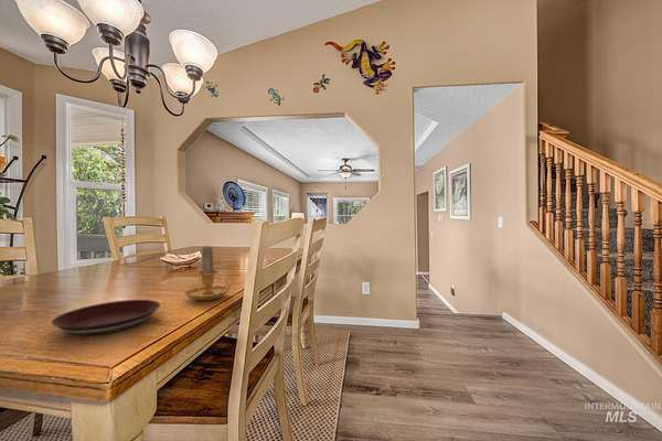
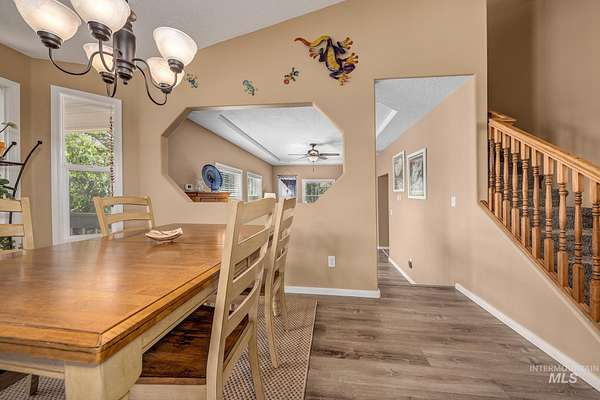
- candle [183,246,235,301]
- plate [51,299,161,336]
